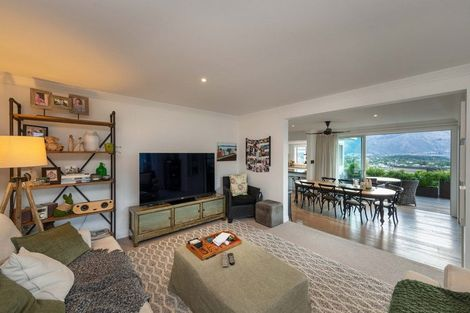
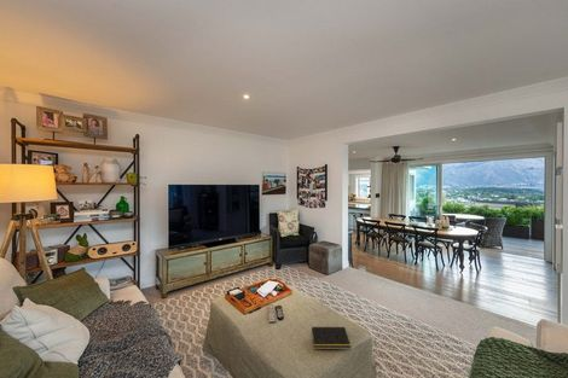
+ notepad [311,326,352,350]
